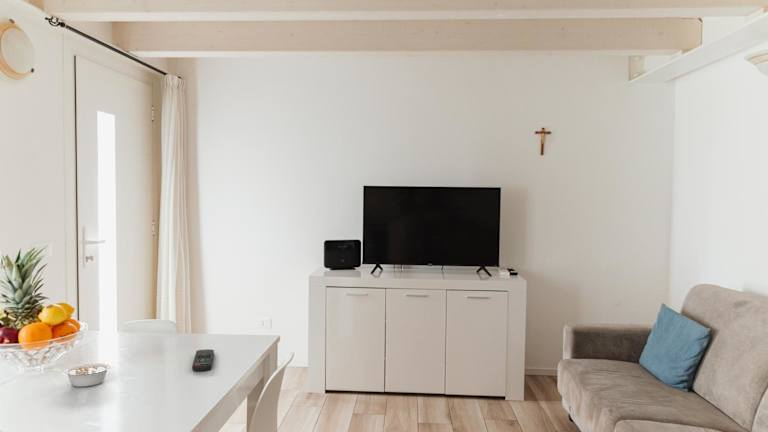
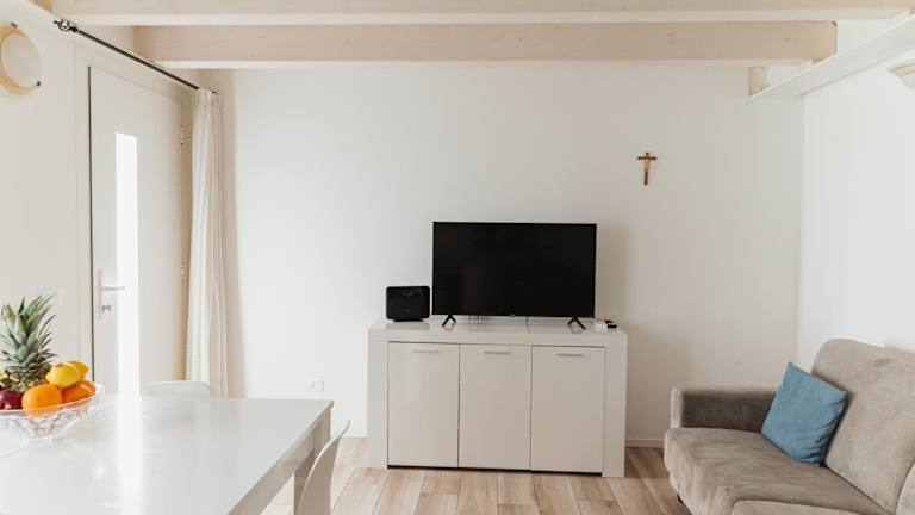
- legume [63,362,112,388]
- remote control [191,348,215,372]
